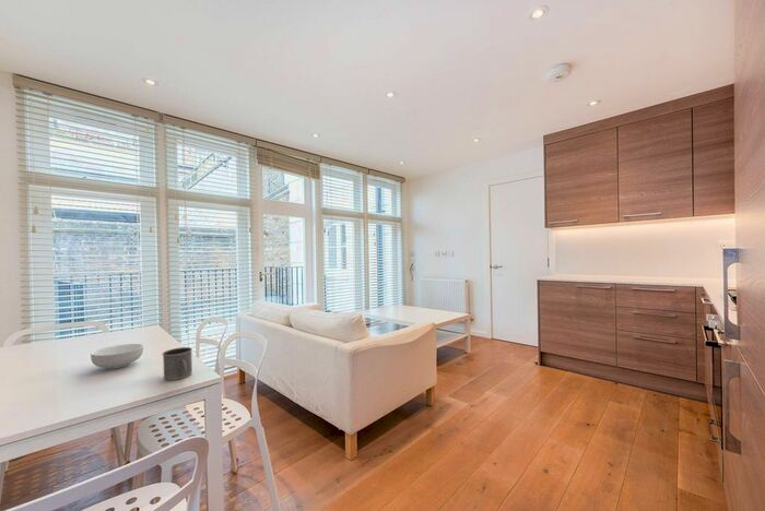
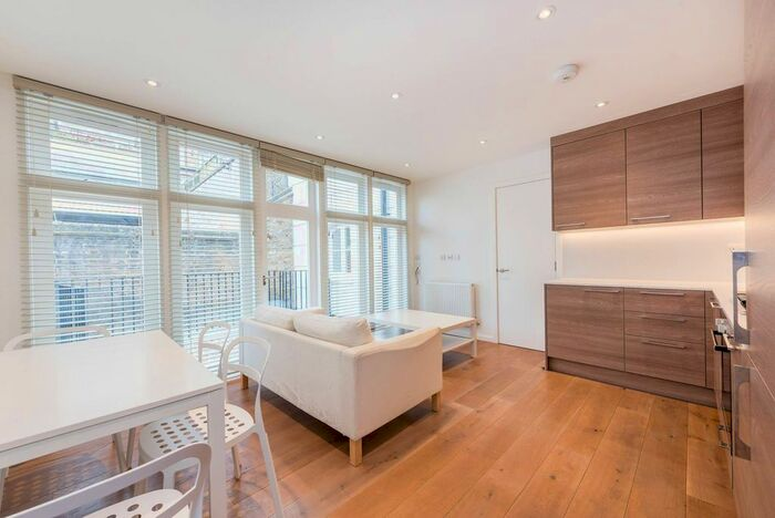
- mug [162,346,193,381]
- cereal bowl [90,343,144,370]
